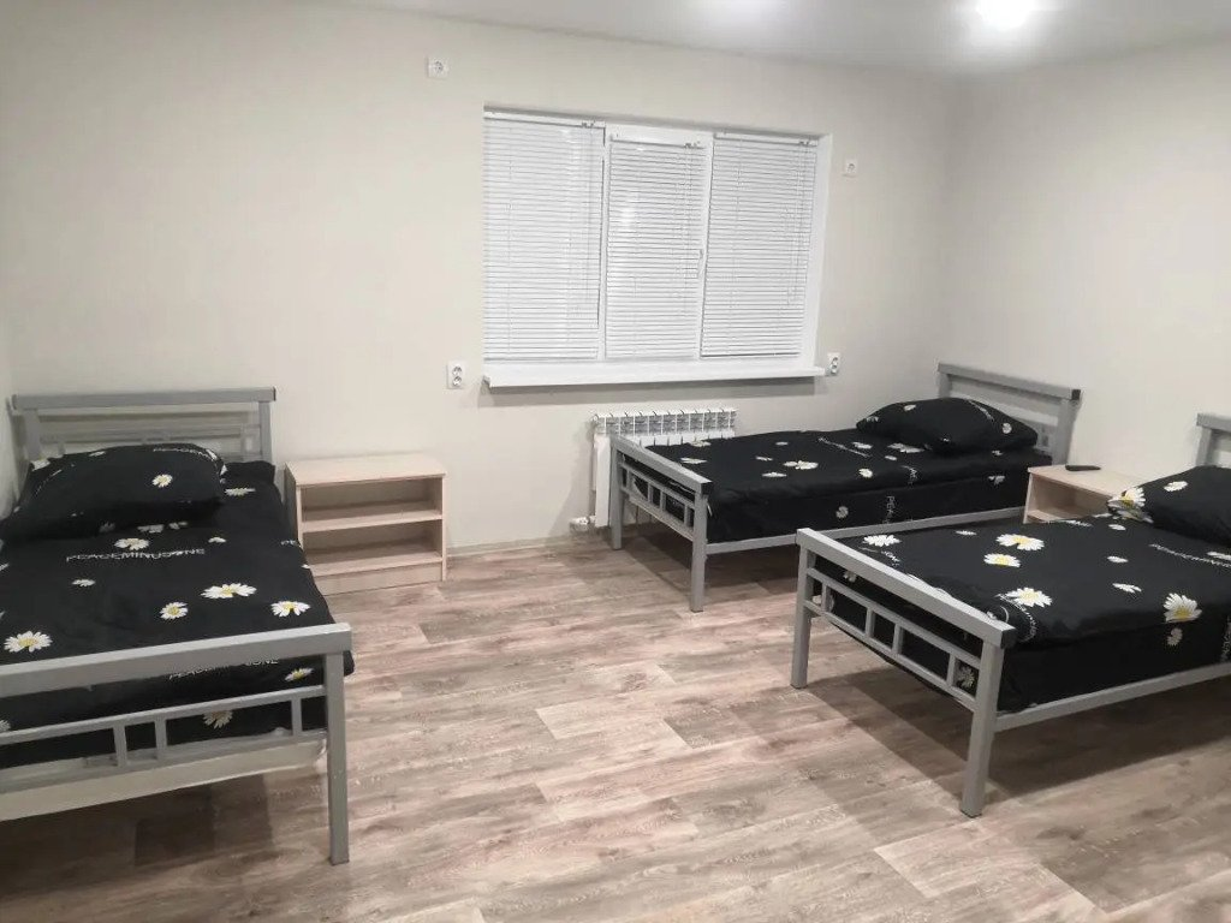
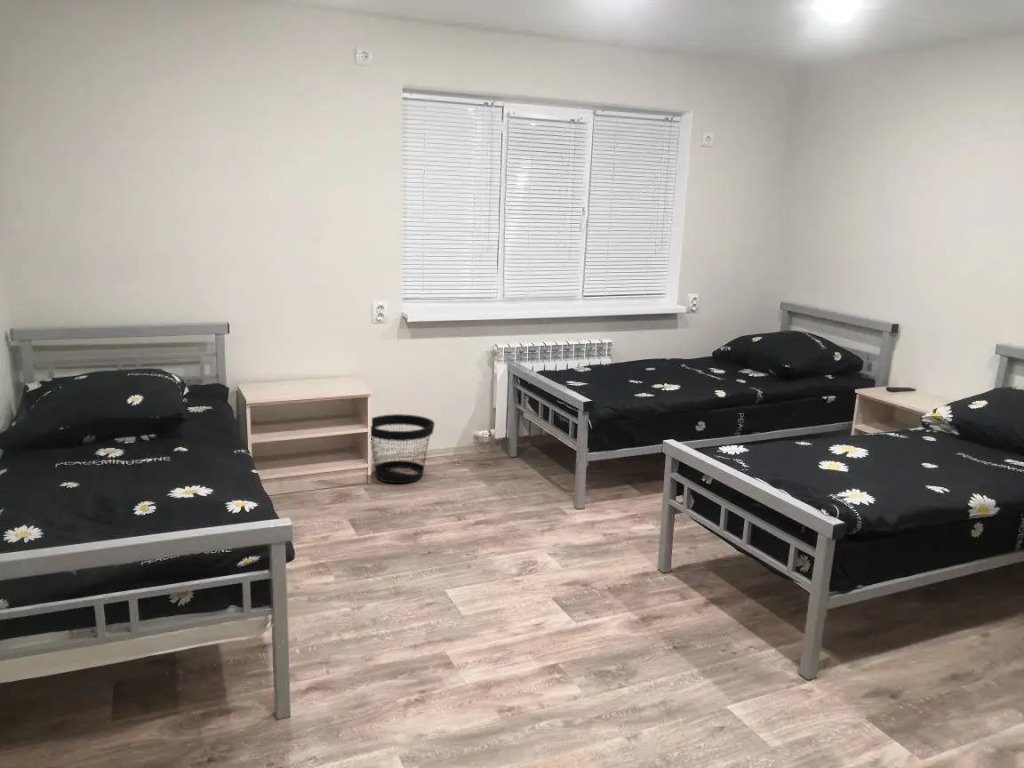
+ wastebasket [370,413,436,484]
